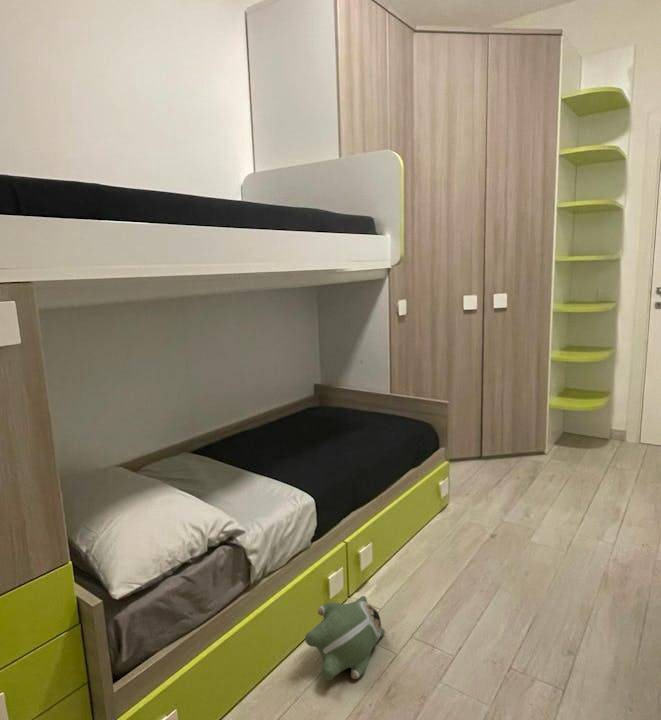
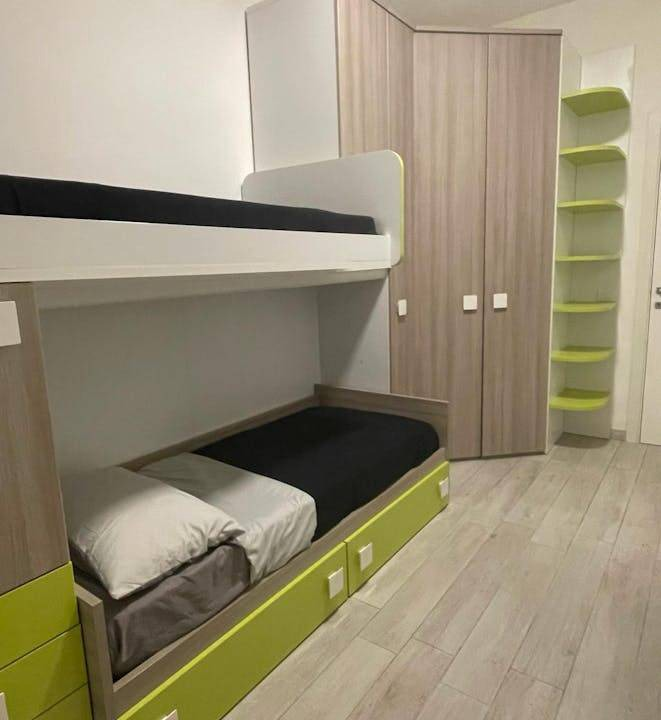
- plush toy [304,595,386,681]
